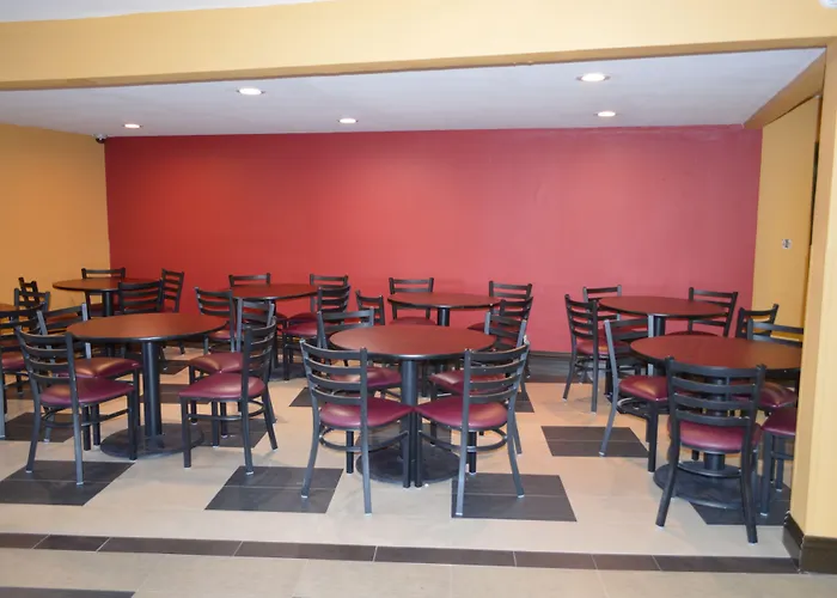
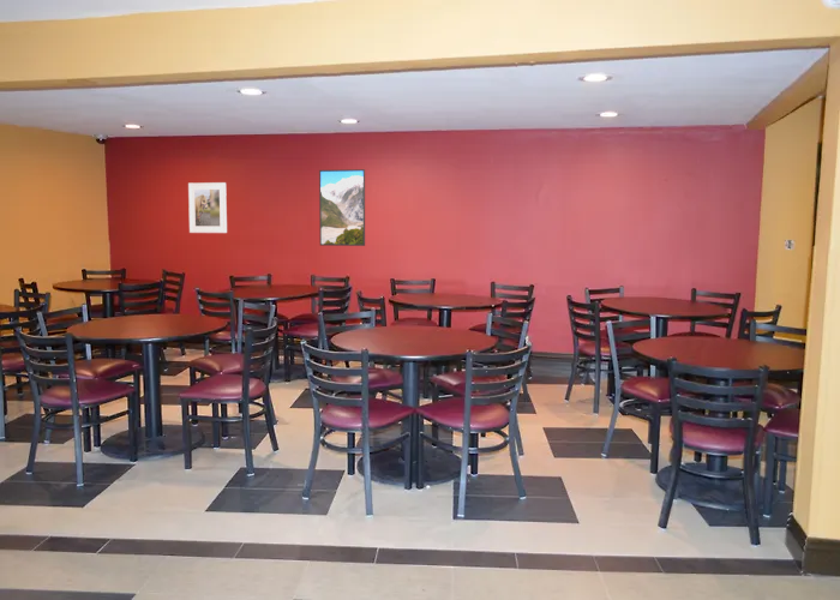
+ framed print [187,181,228,234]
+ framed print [318,168,366,247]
